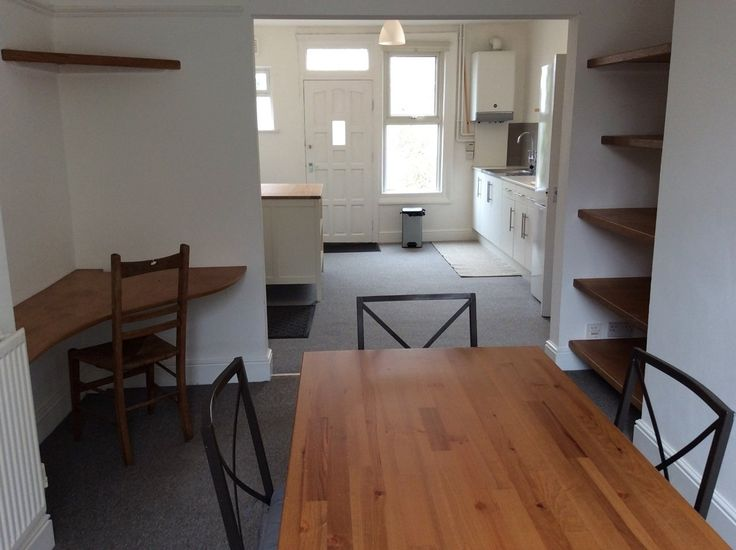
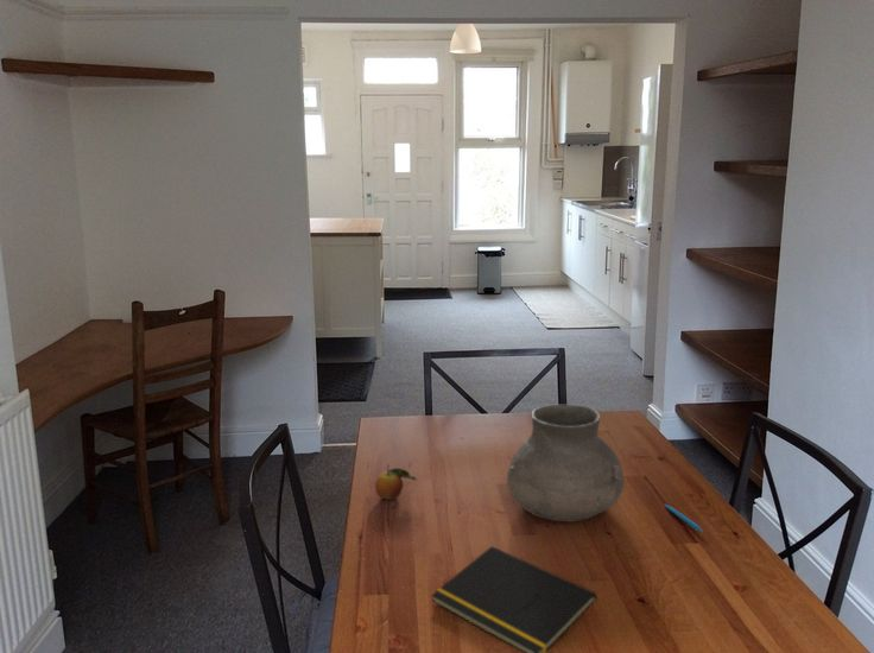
+ pen [664,503,703,533]
+ fruit [374,463,419,501]
+ vase [506,404,626,524]
+ notepad [430,545,598,653]
